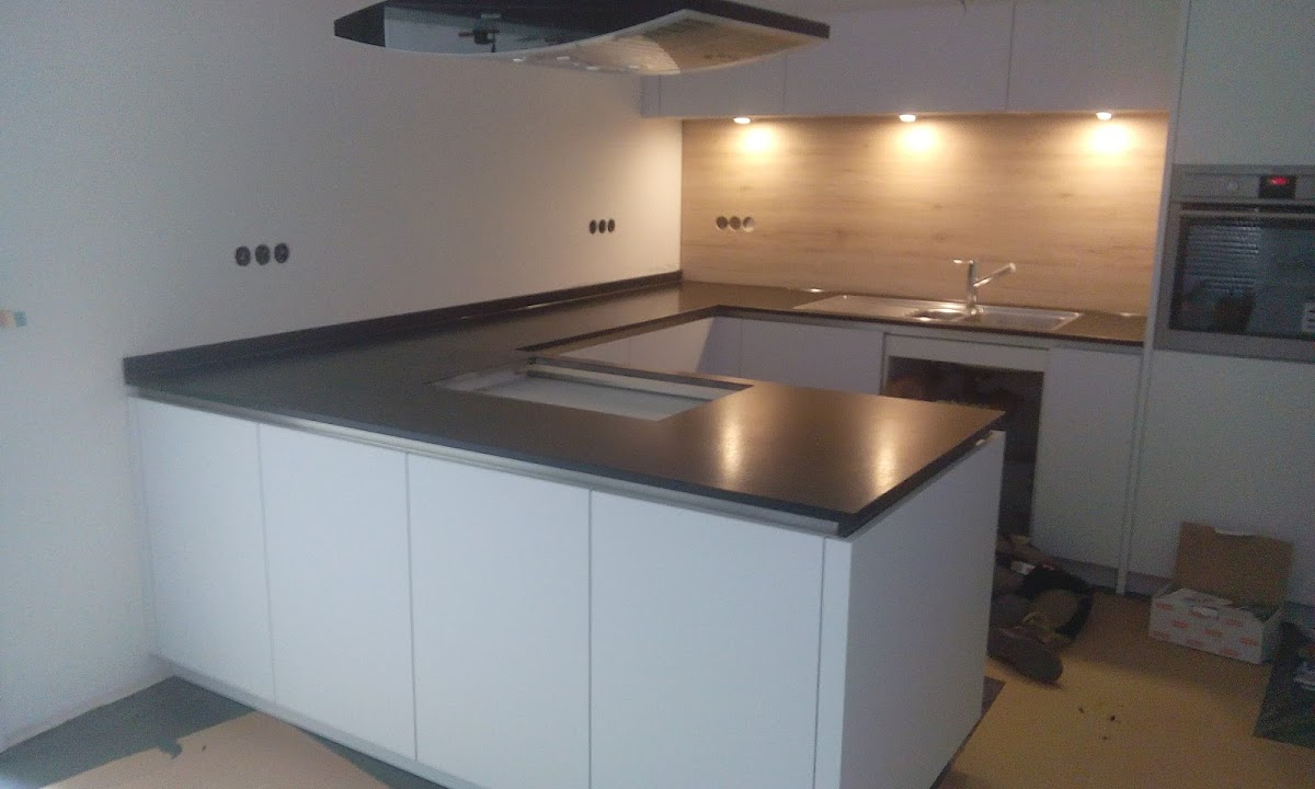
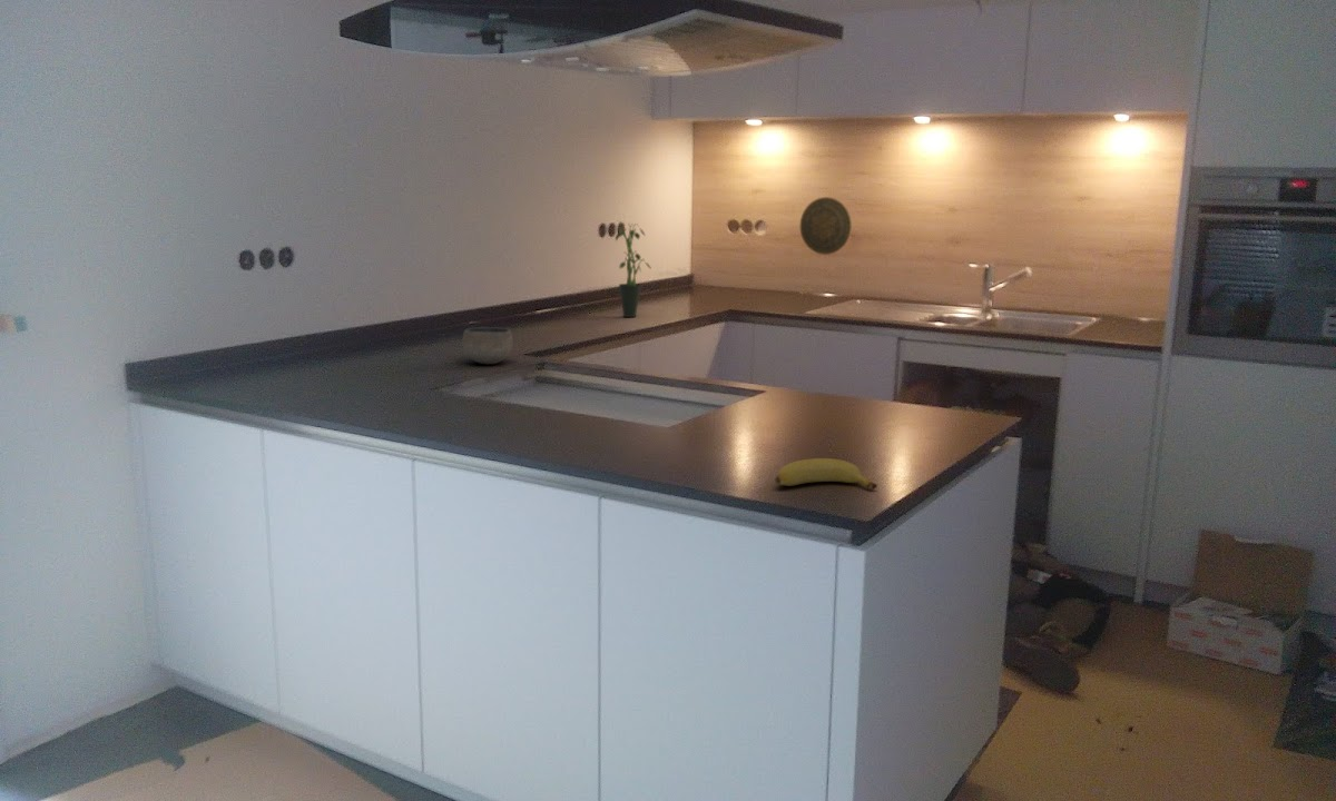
+ banana [774,457,878,491]
+ decorative plate [799,196,853,256]
+ potted plant [615,222,652,318]
+ bowl [461,326,514,365]
